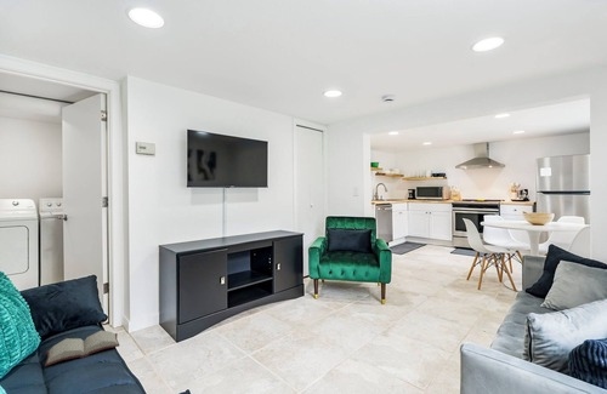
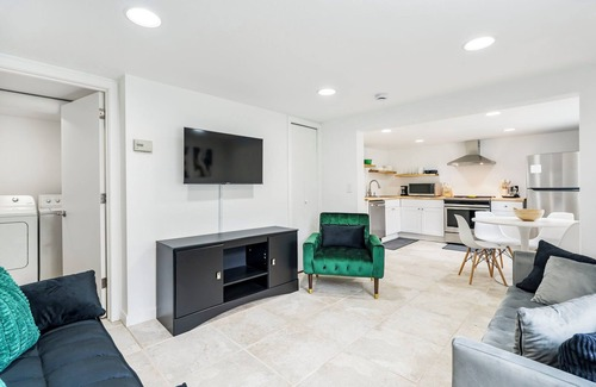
- hardback book [44,330,120,367]
